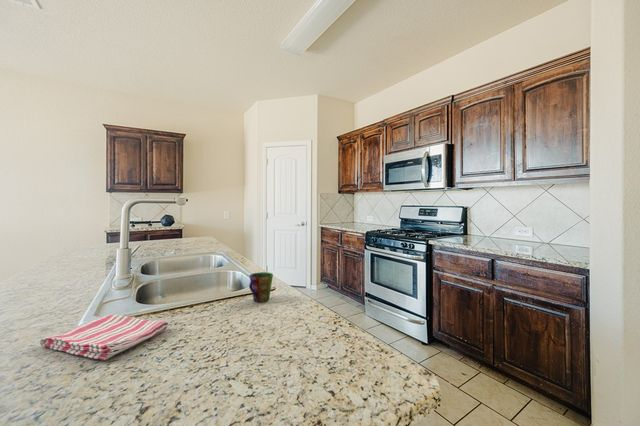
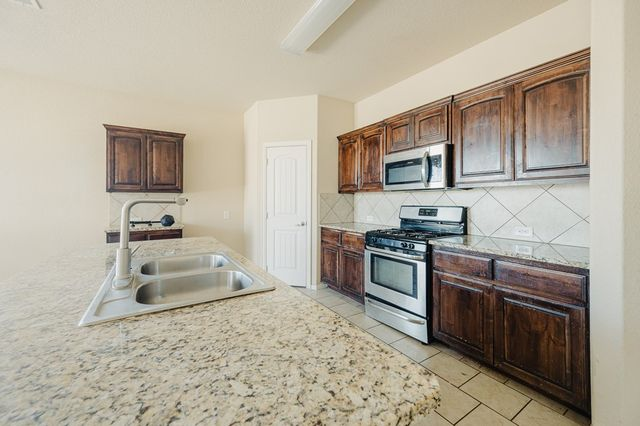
- cup [248,271,274,303]
- dish towel [39,313,169,361]
